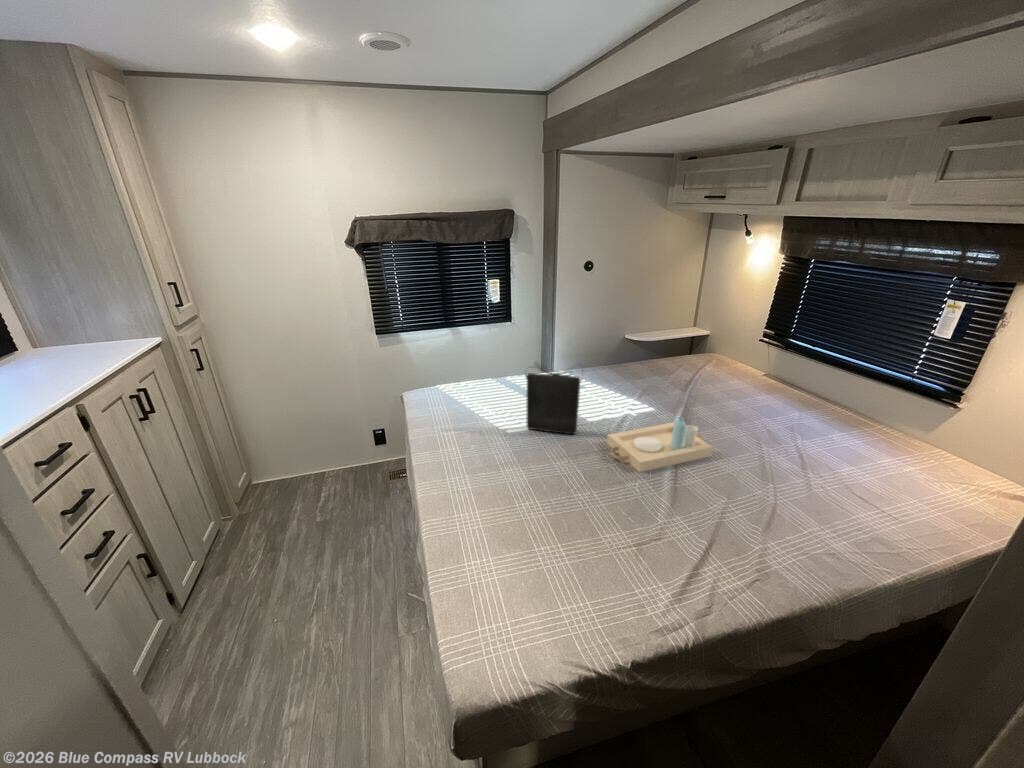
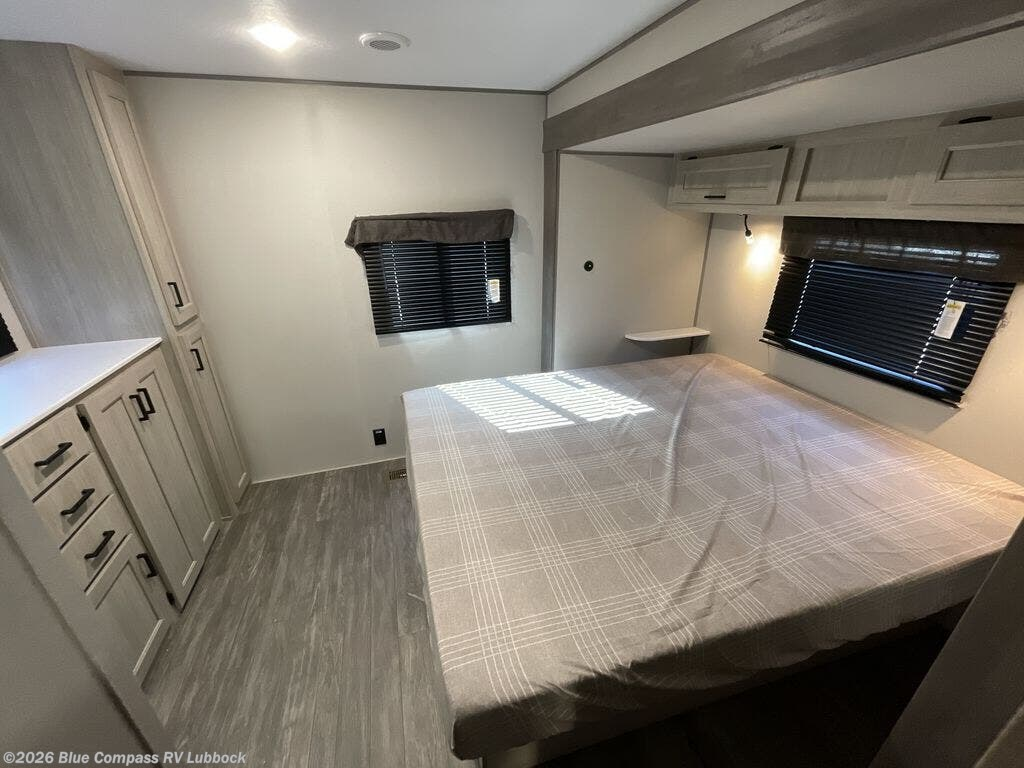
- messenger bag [524,361,584,435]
- serving tray [606,416,714,473]
